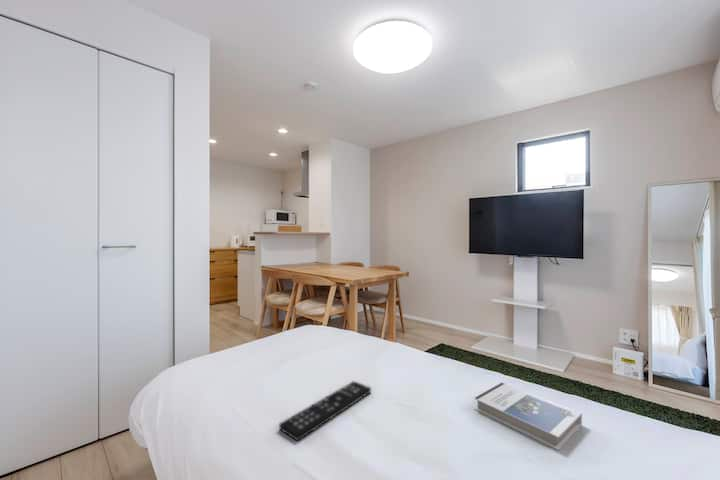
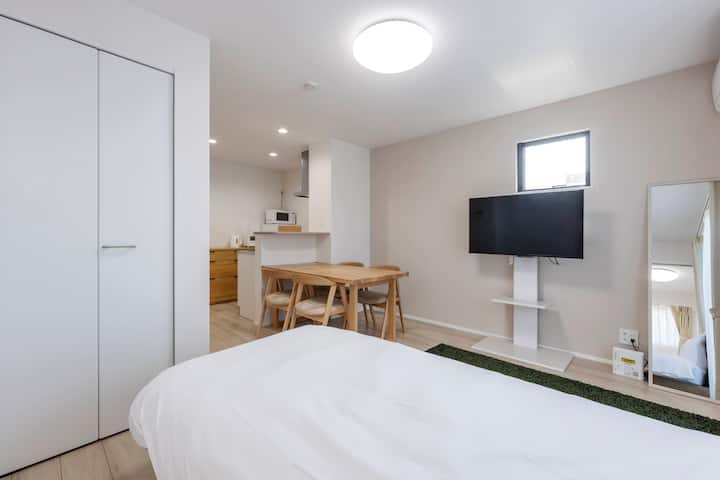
- hardback book [473,382,583,451]
- remote control [278,380,372,442]
